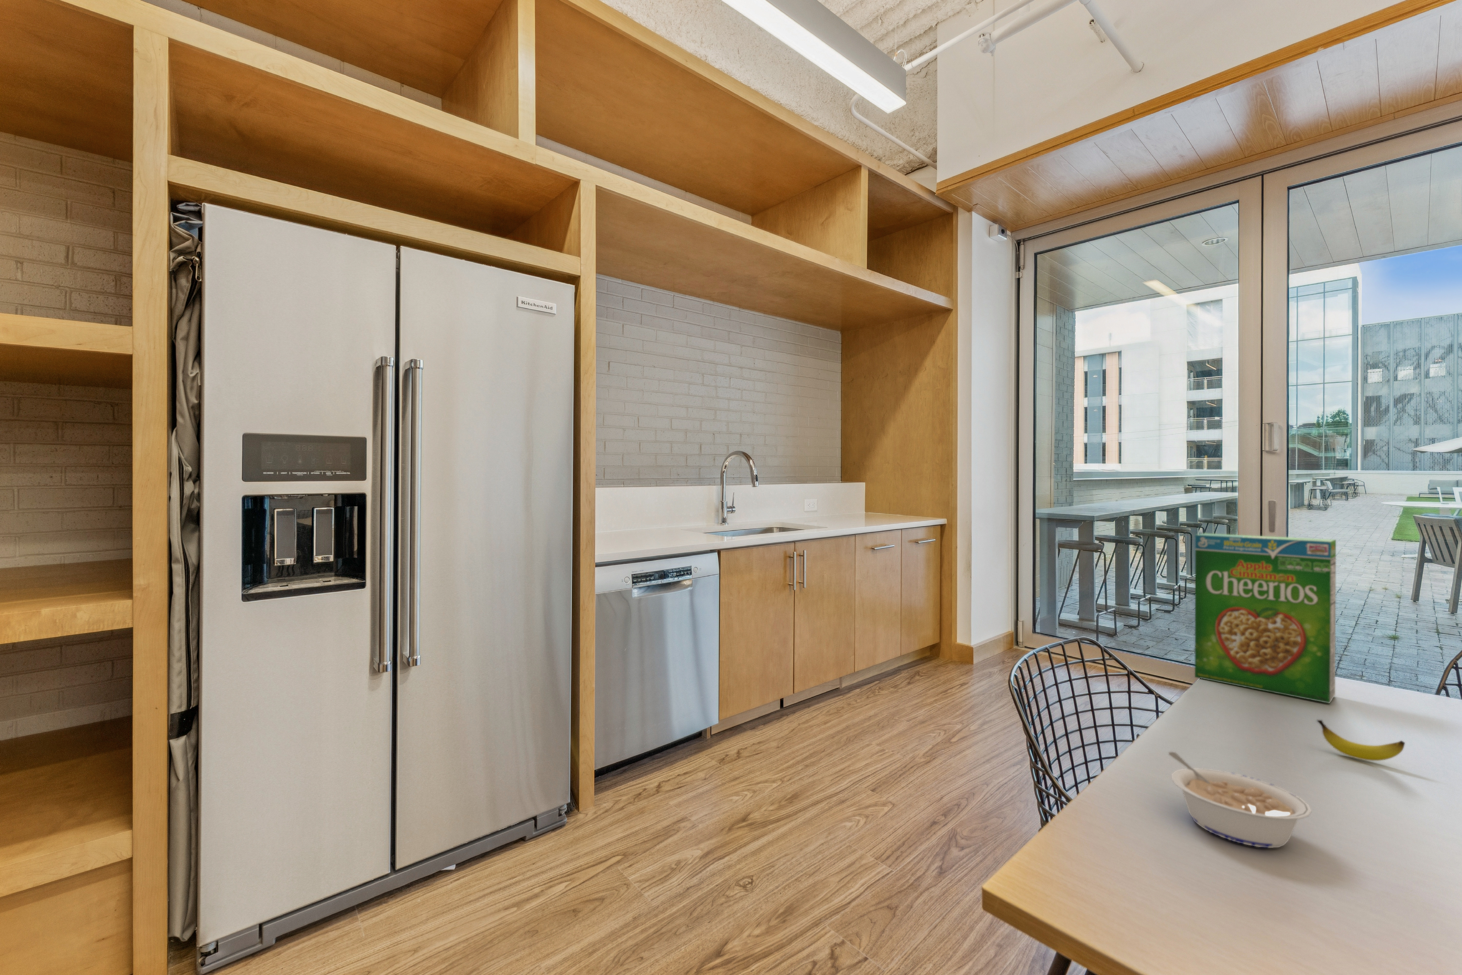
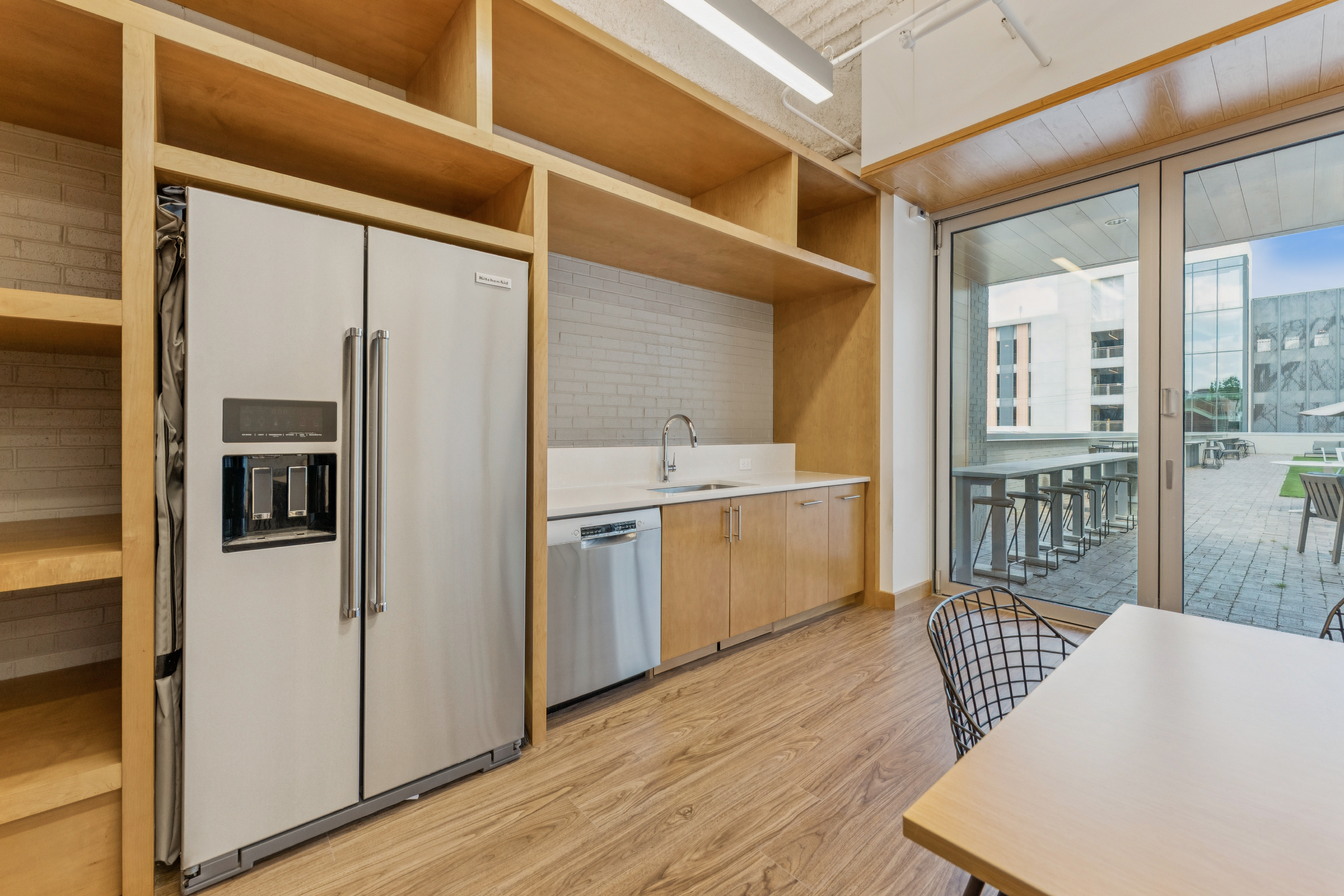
- legume [1167,751,1312,849]
- cereal box [1194,533,1336,704]
- banana [1316,719,1405,761]
